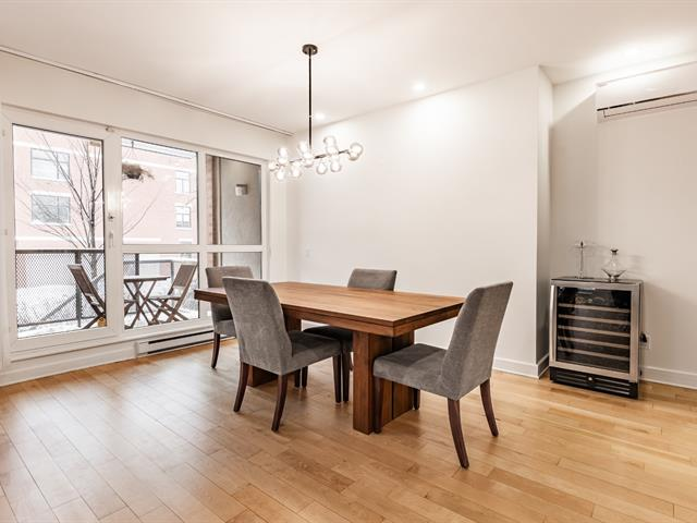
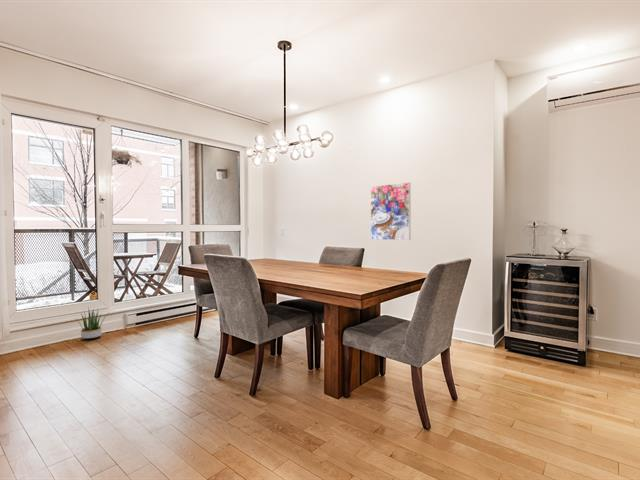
+ potted plant [76,306,111,340]
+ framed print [370,182,411,241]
